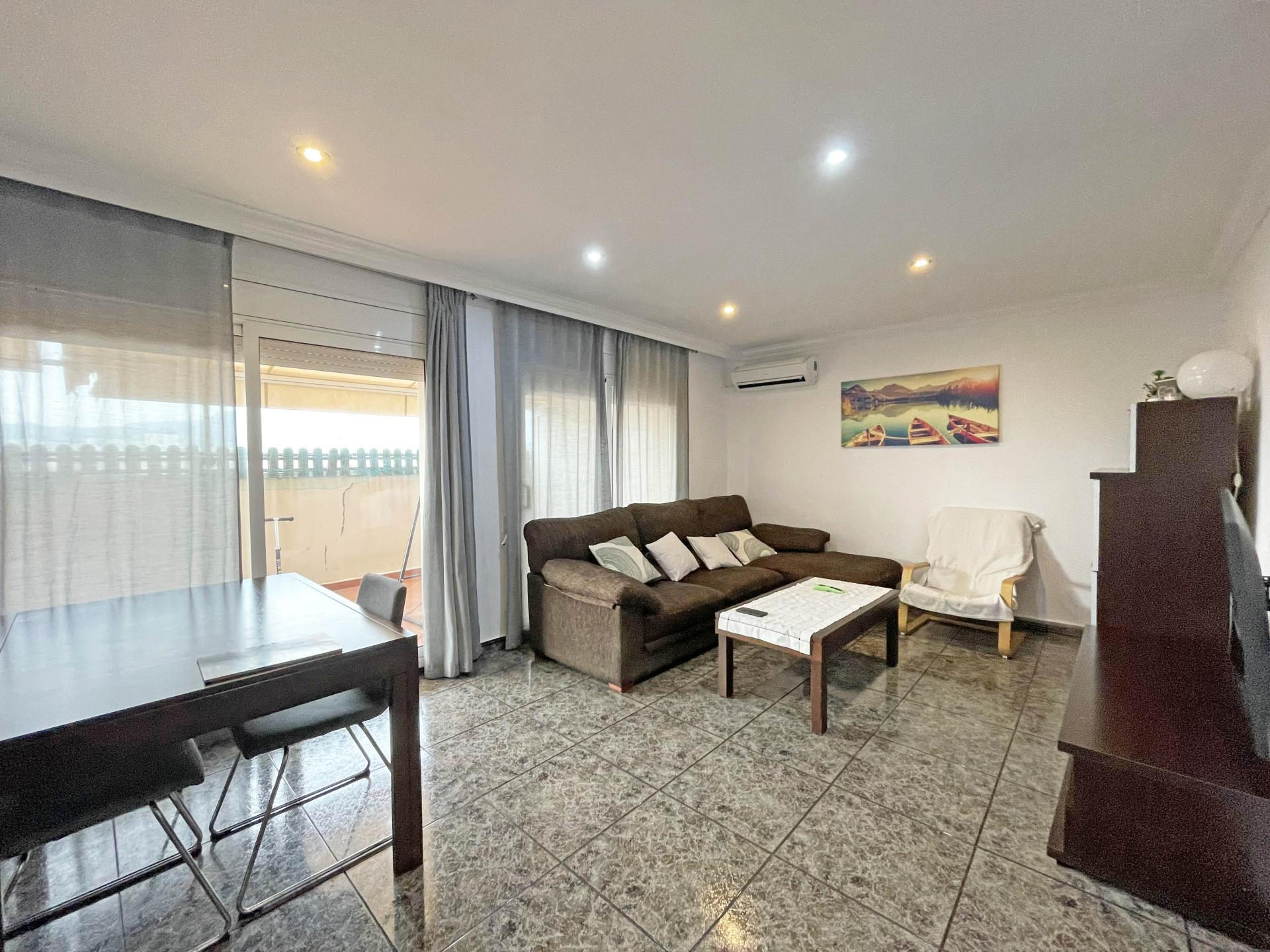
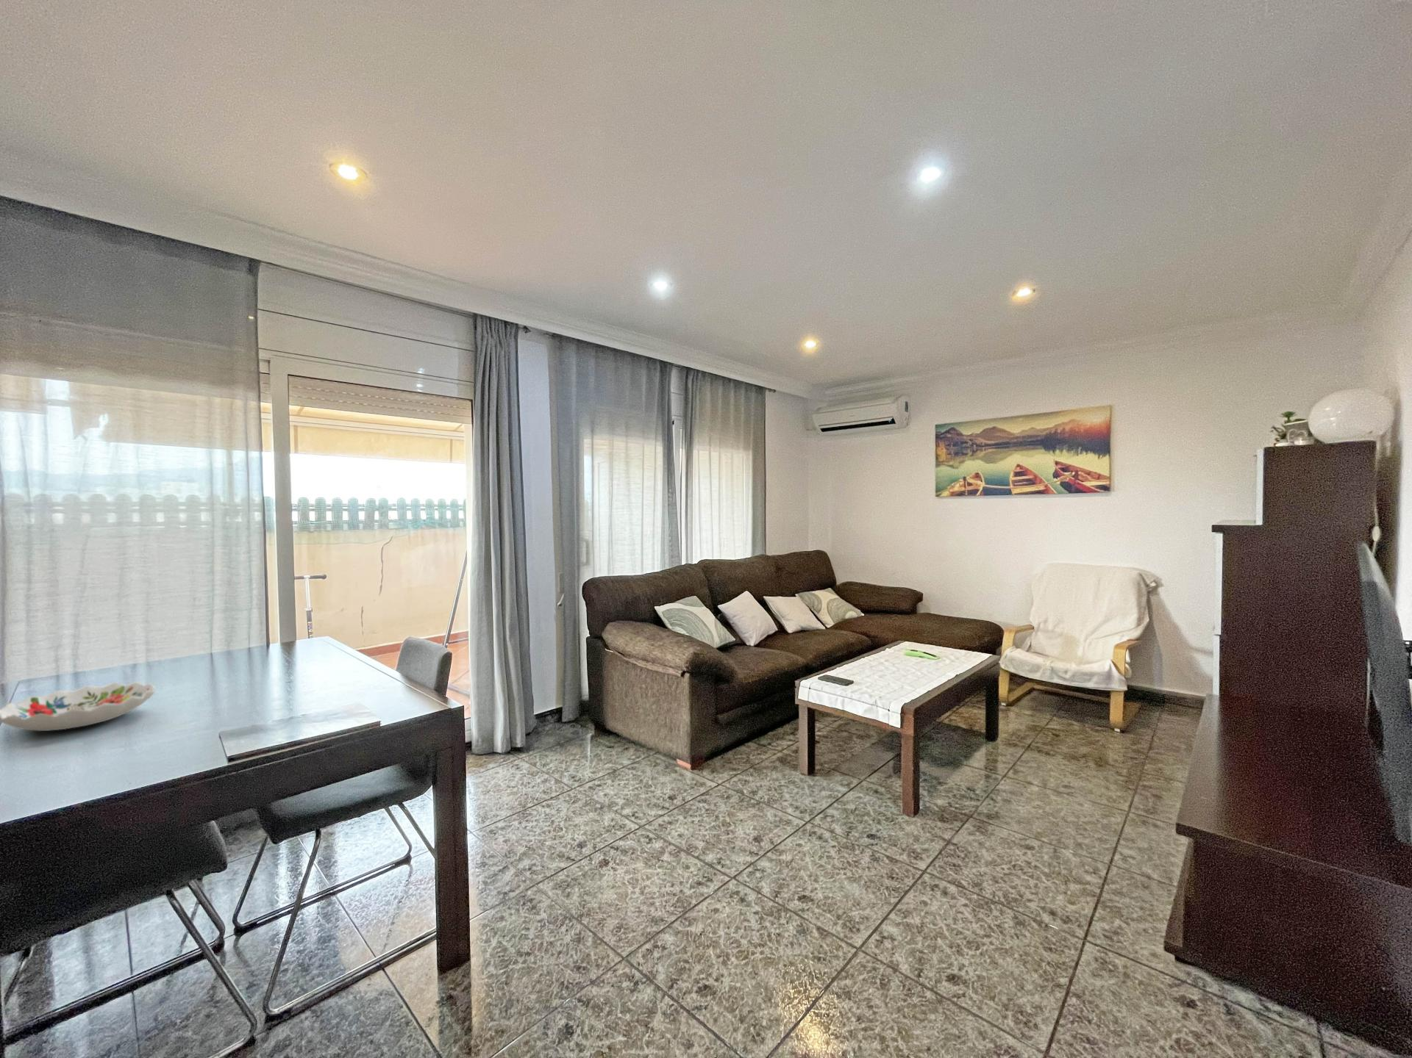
+ decorative bowl [0,680,157,731]
